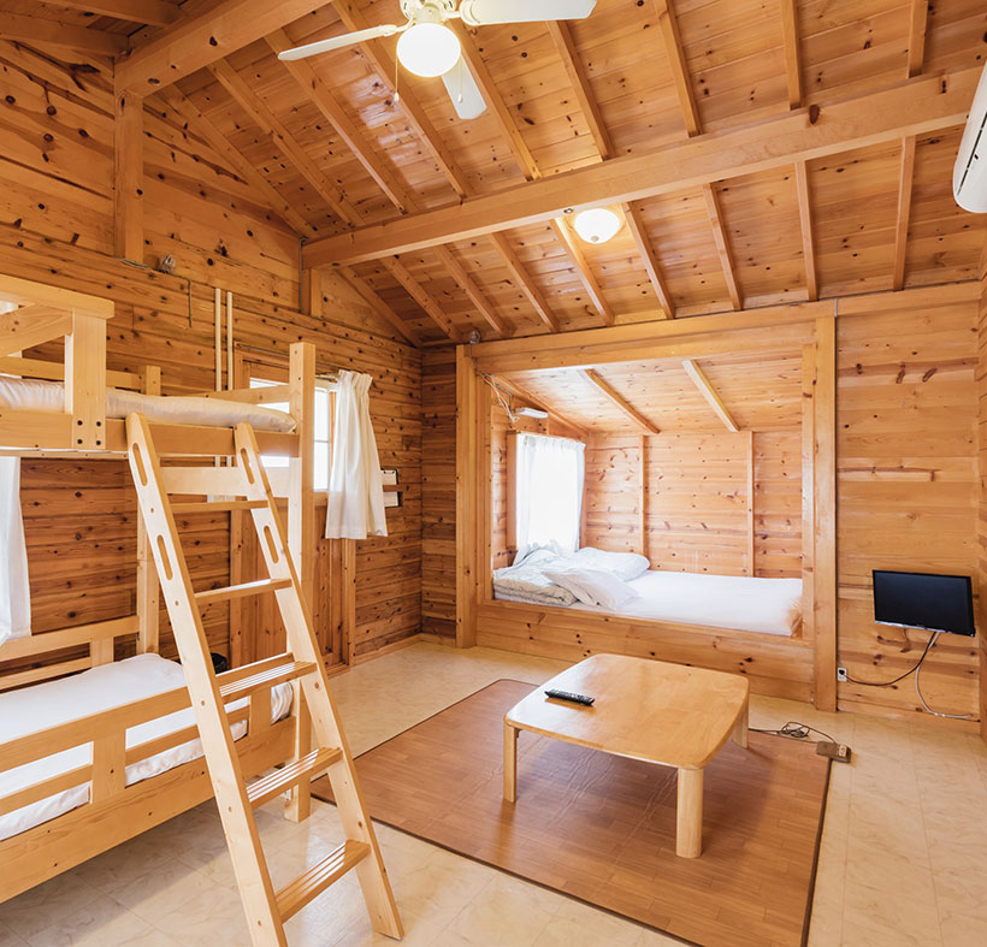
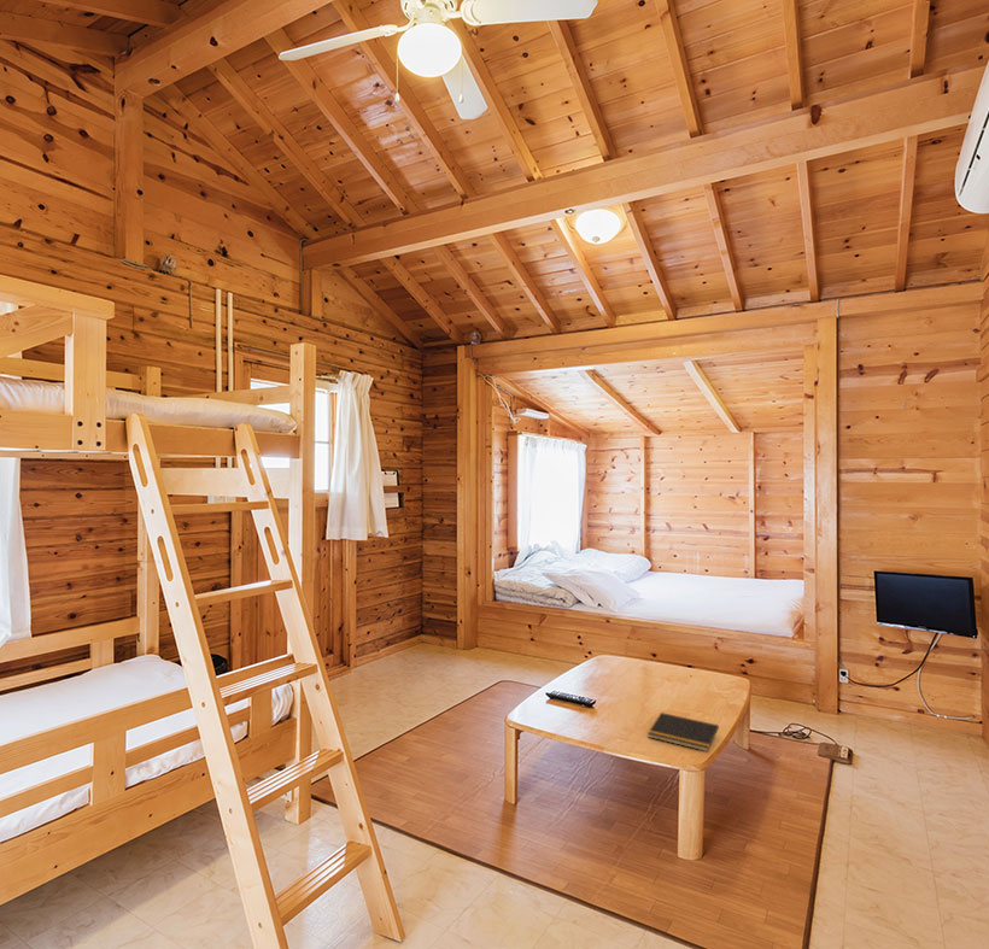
+ notepad [646,711,720,752]
